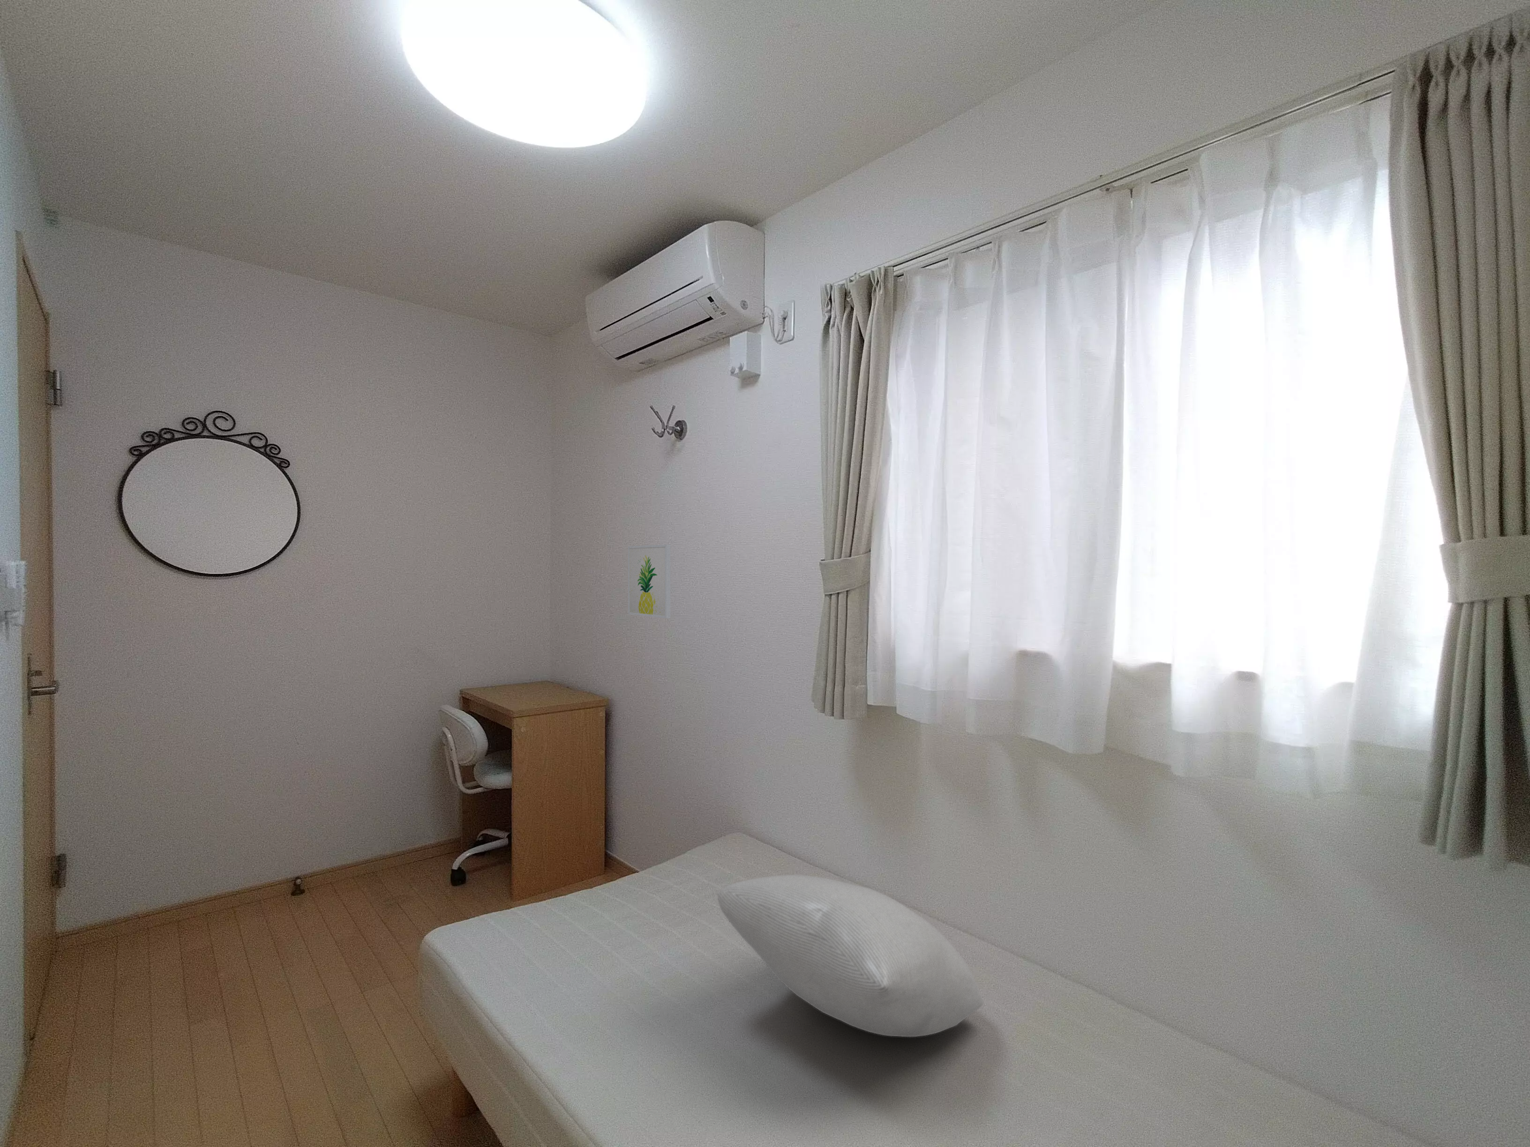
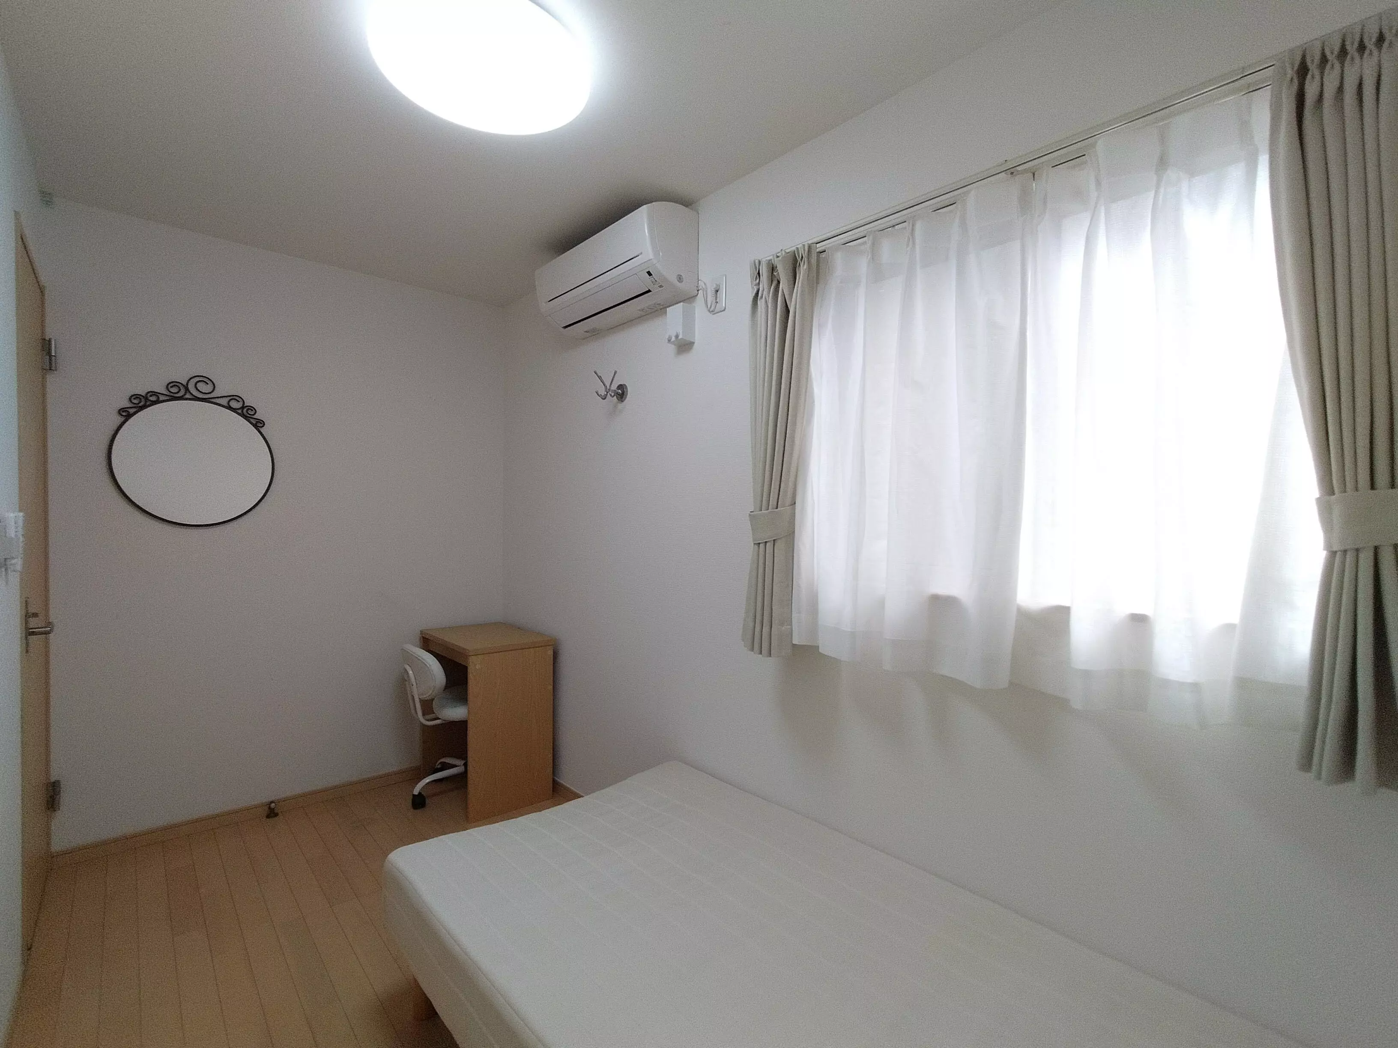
- wall art [628,543,671,619]
- pillow [717,875,984,1037]
